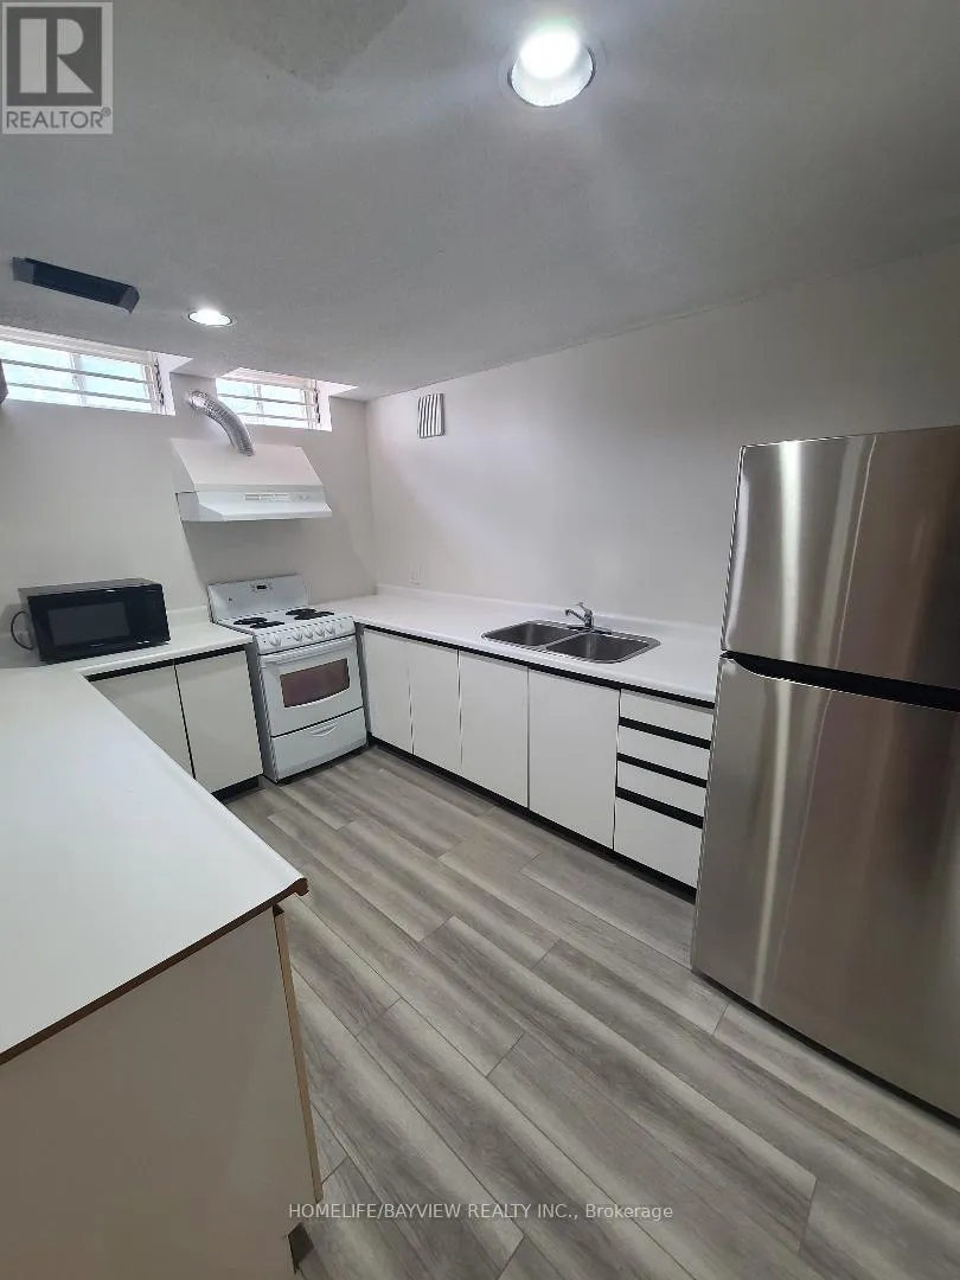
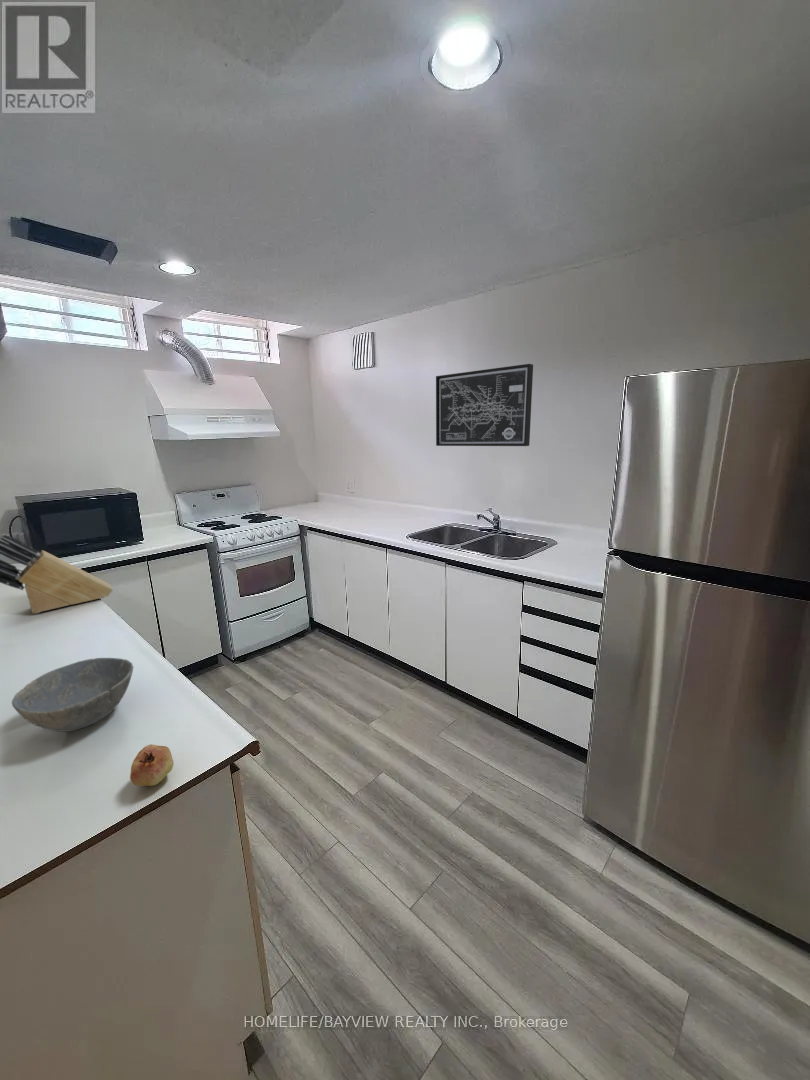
+ wall art [435,363,534,447]
+ knife block [0,533,114,615]
+ fruit [129,743,175,787]
+ bowl [11,657,135,733]
